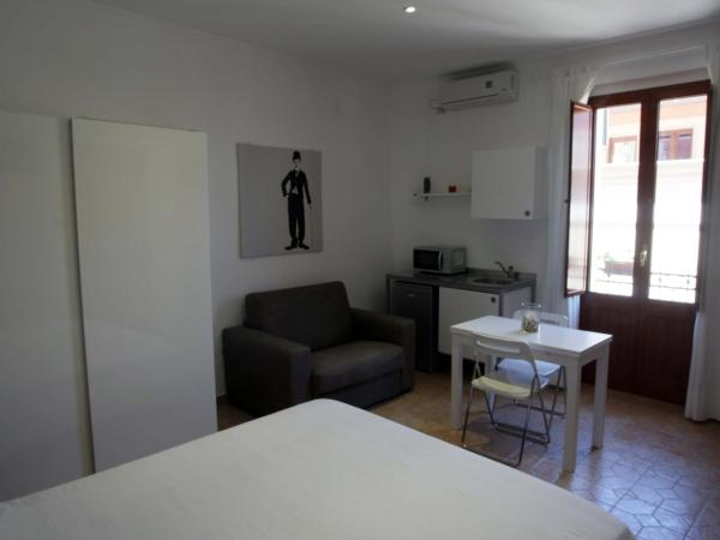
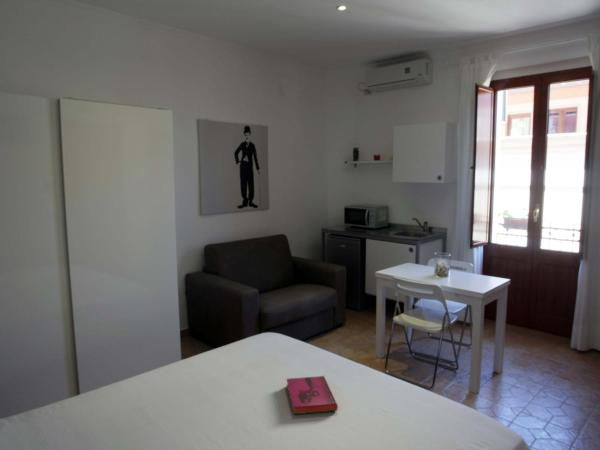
+ hardback book [285,375,339,415]
